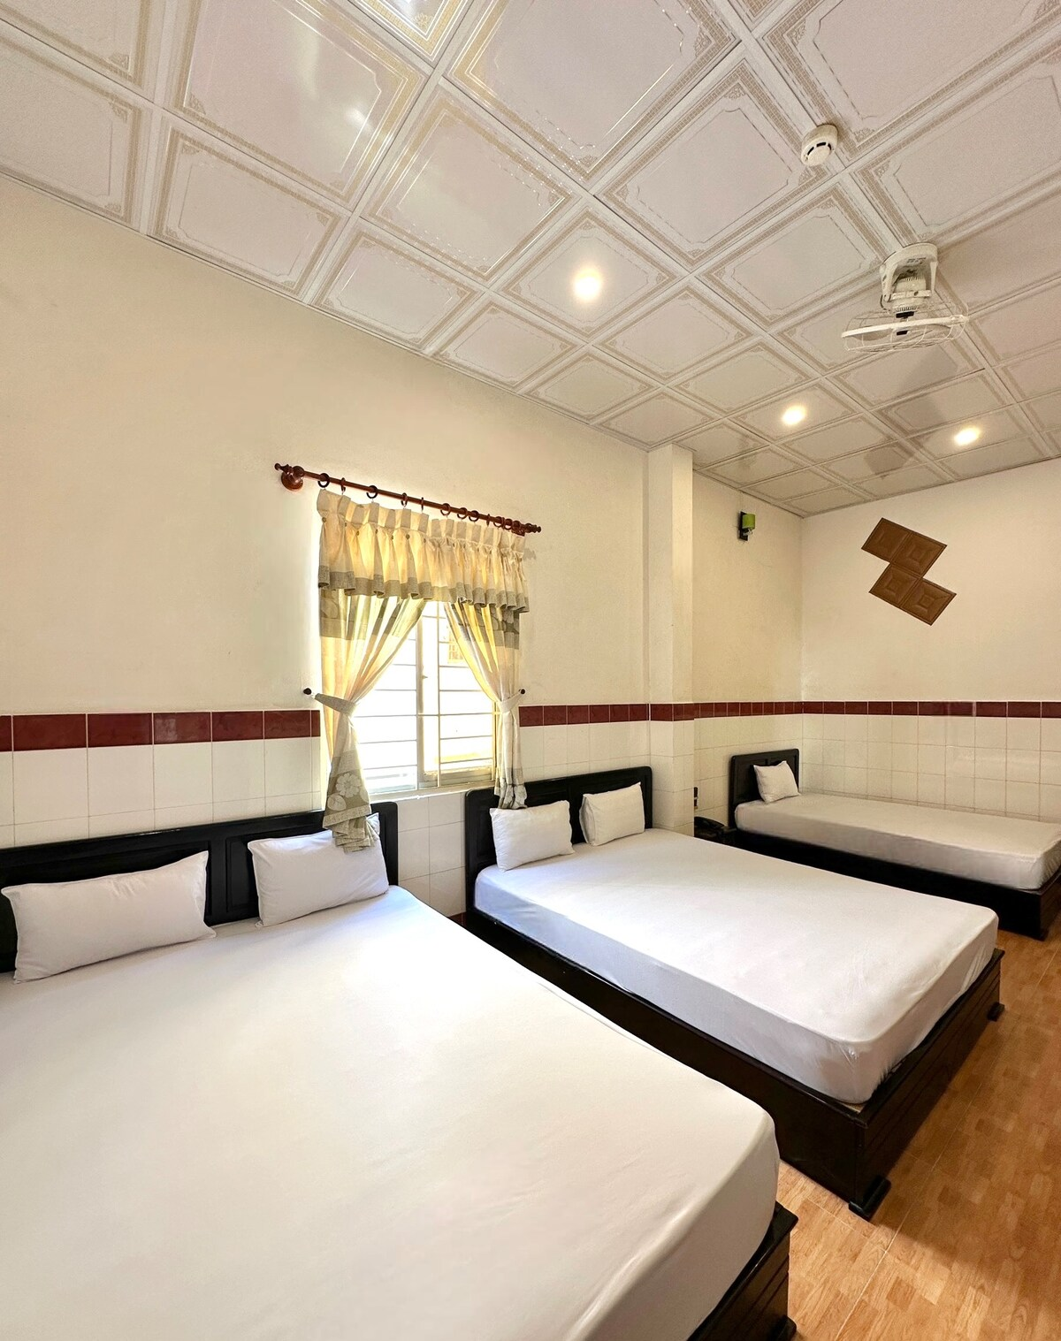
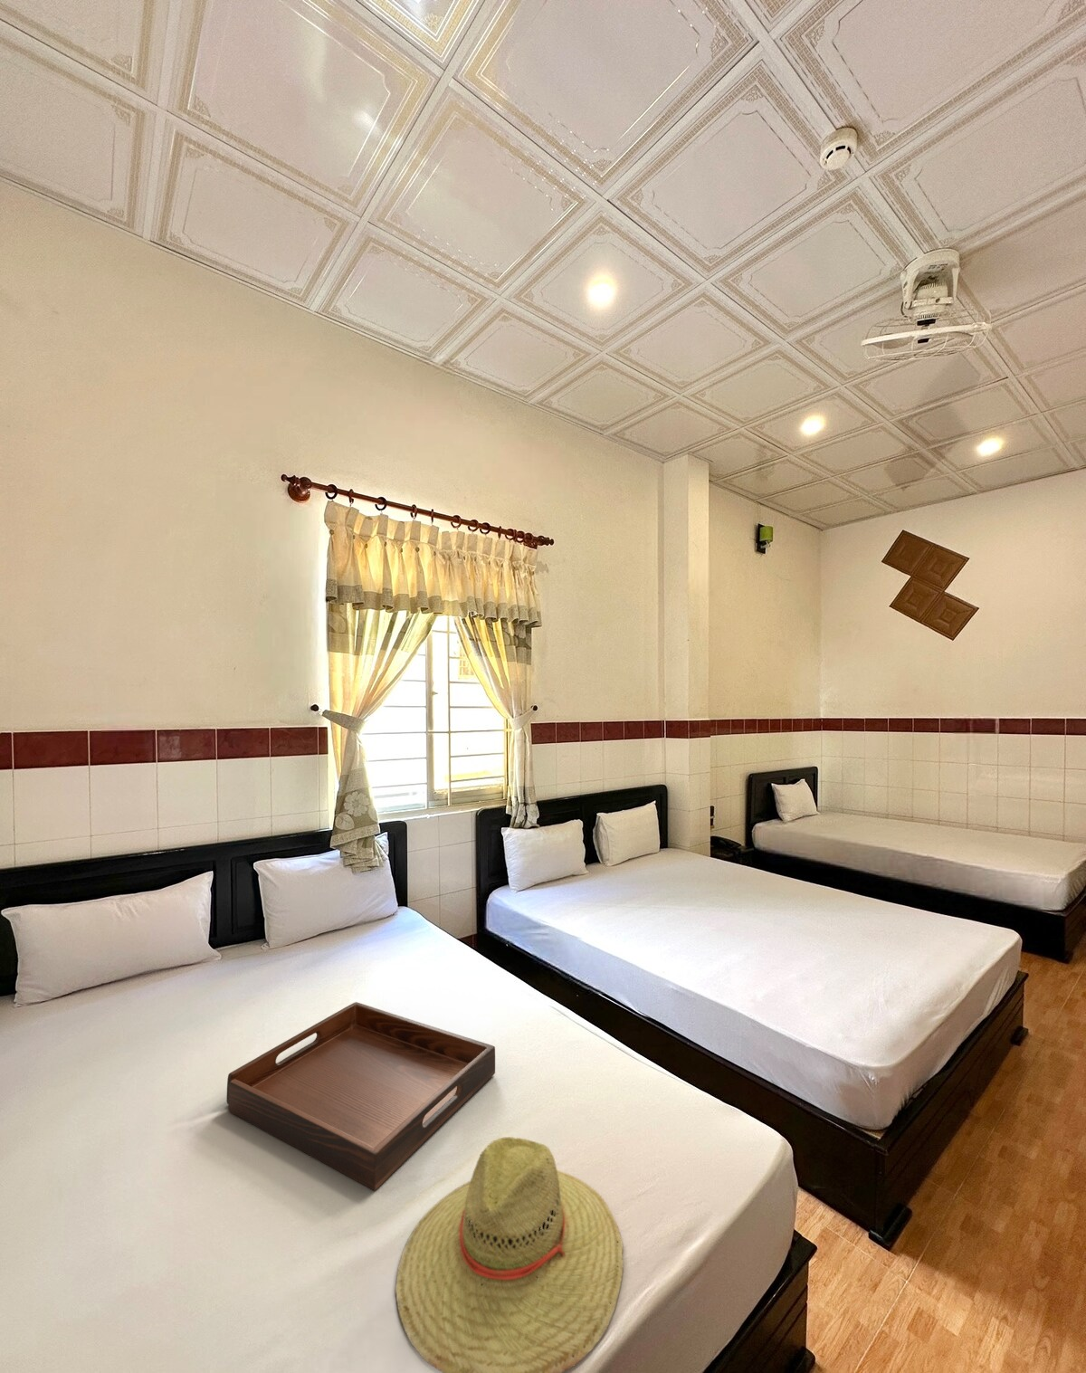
+ straw hat [394,1136,625,1373]
+ serving tray [225,1001,496,1191]
